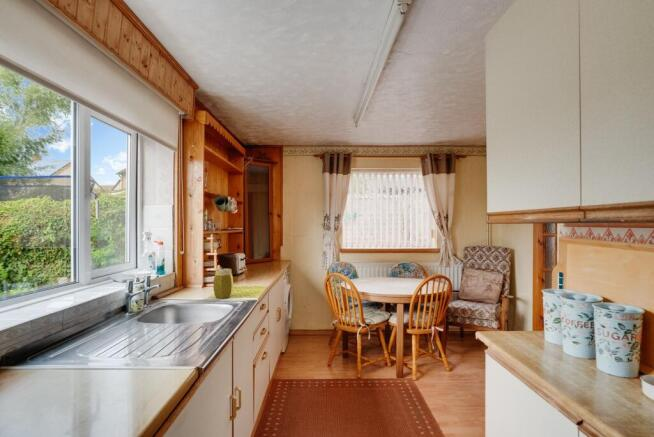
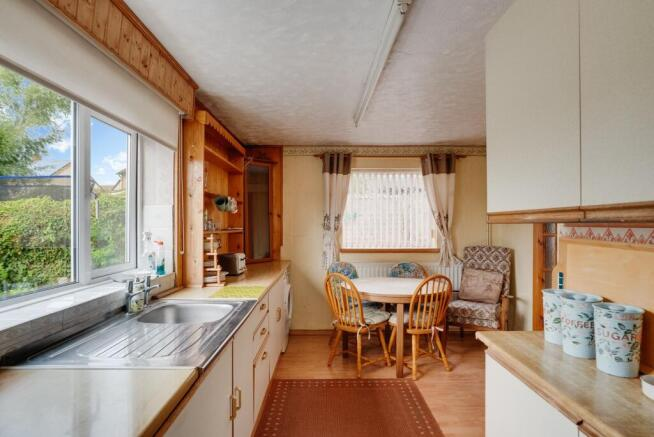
- jar [212,268,234,300]
